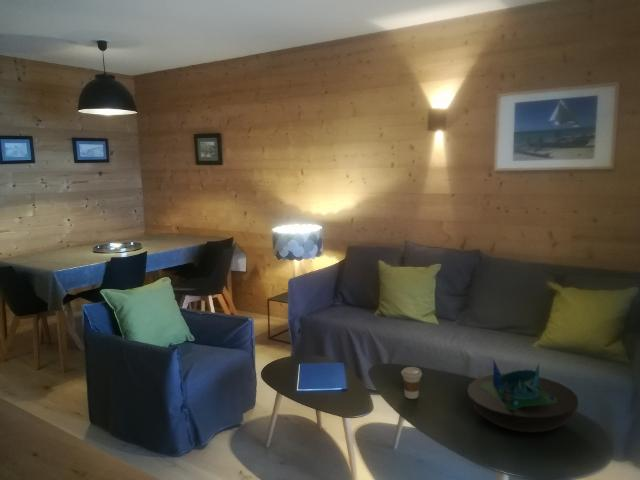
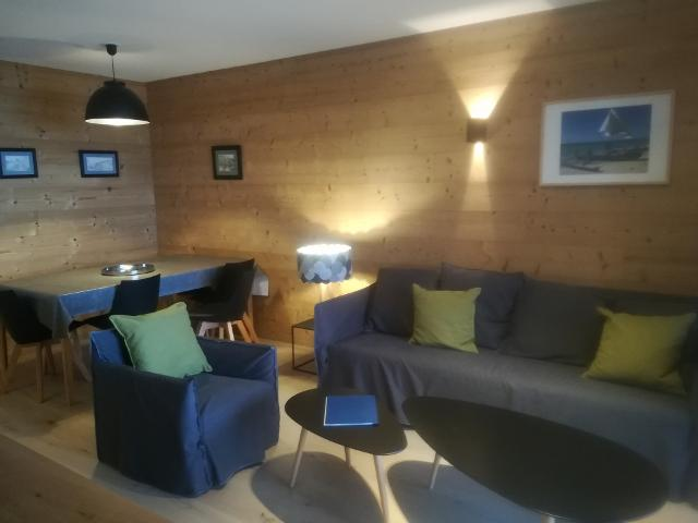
- coffee cup [400,366,423,400]
- decorative bowl [466,358,579,433]
